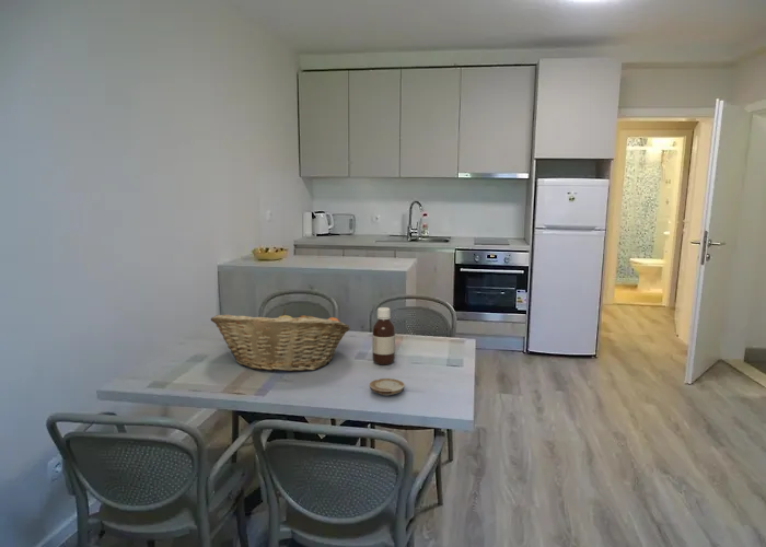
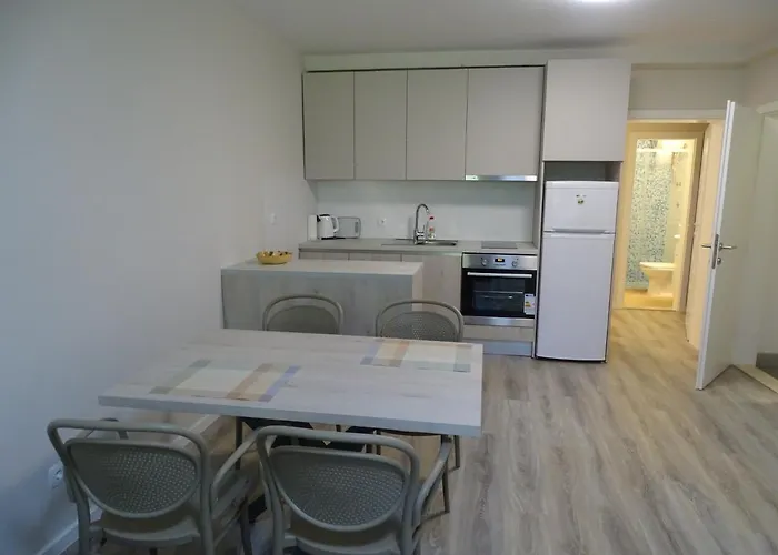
- plate [368,377,406,397]
- fruit basket [210,309,351,373]
- bottle [371,306,396,365]
